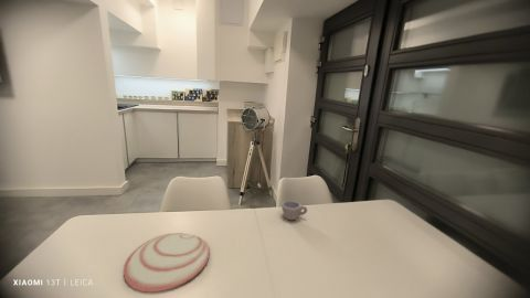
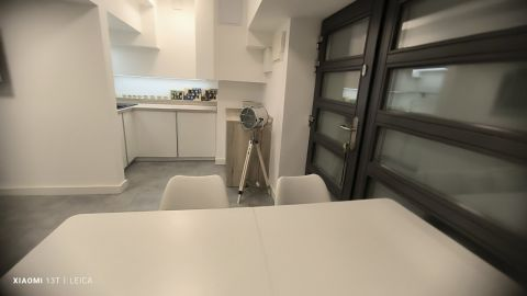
- plate [123,232,211,294]
- cup [280,200,308,221]
